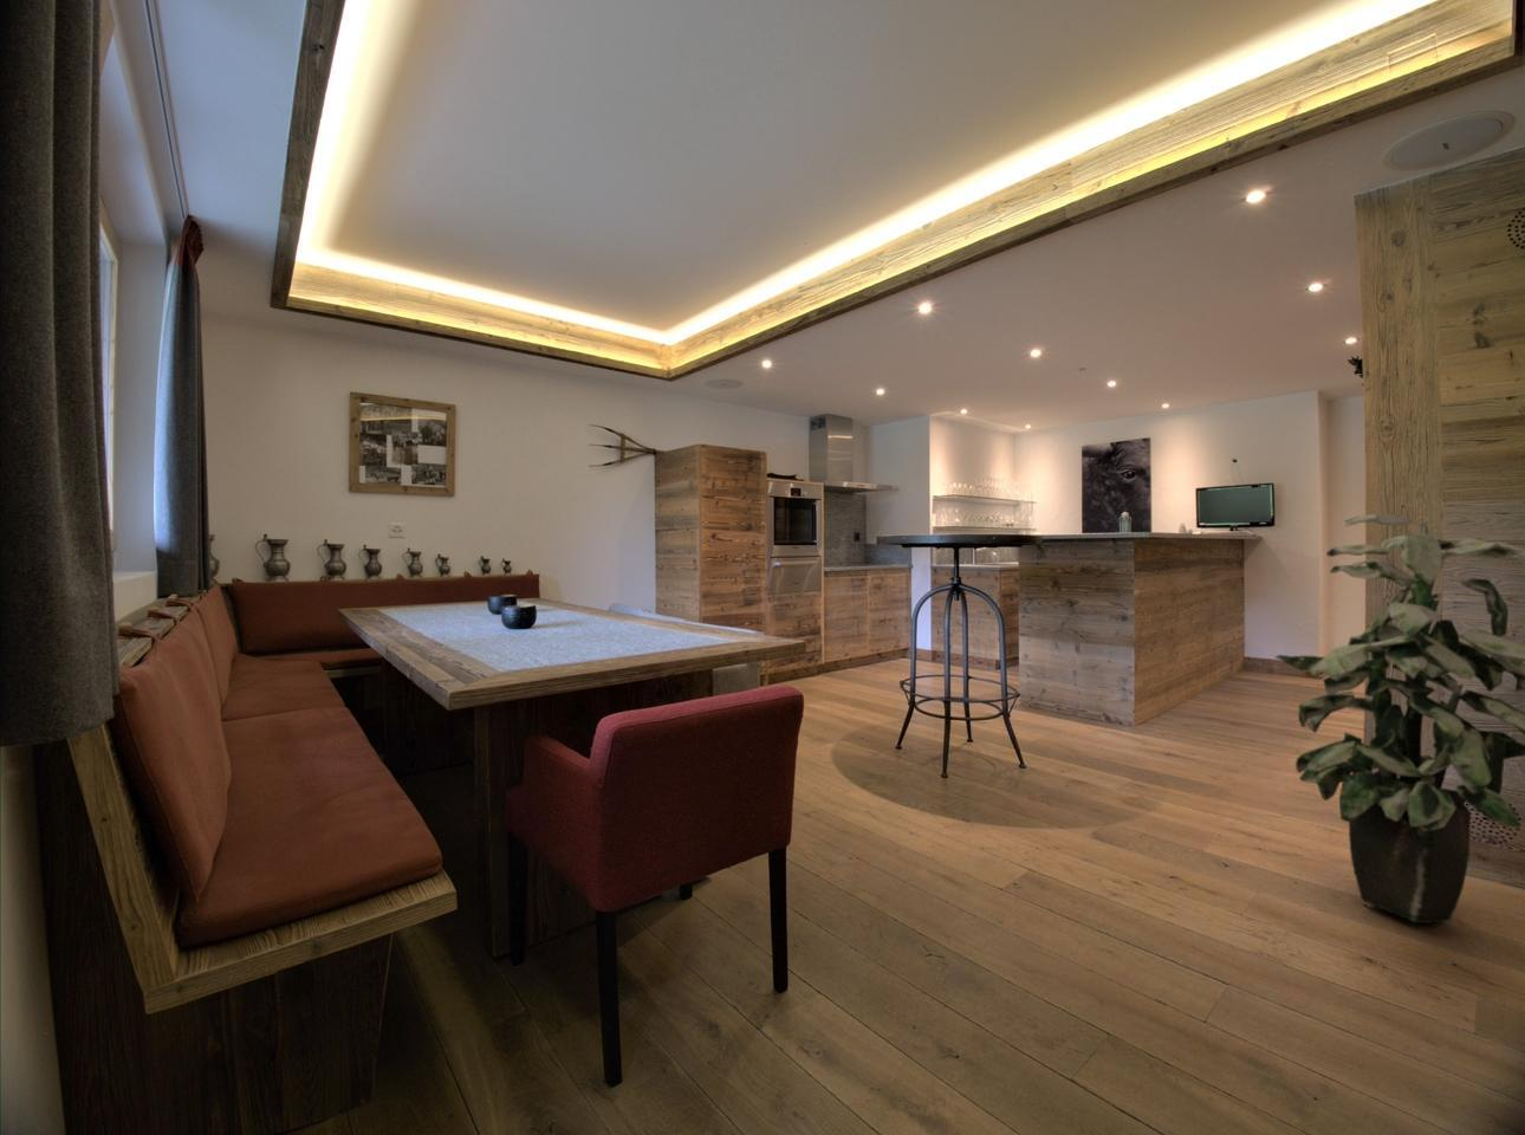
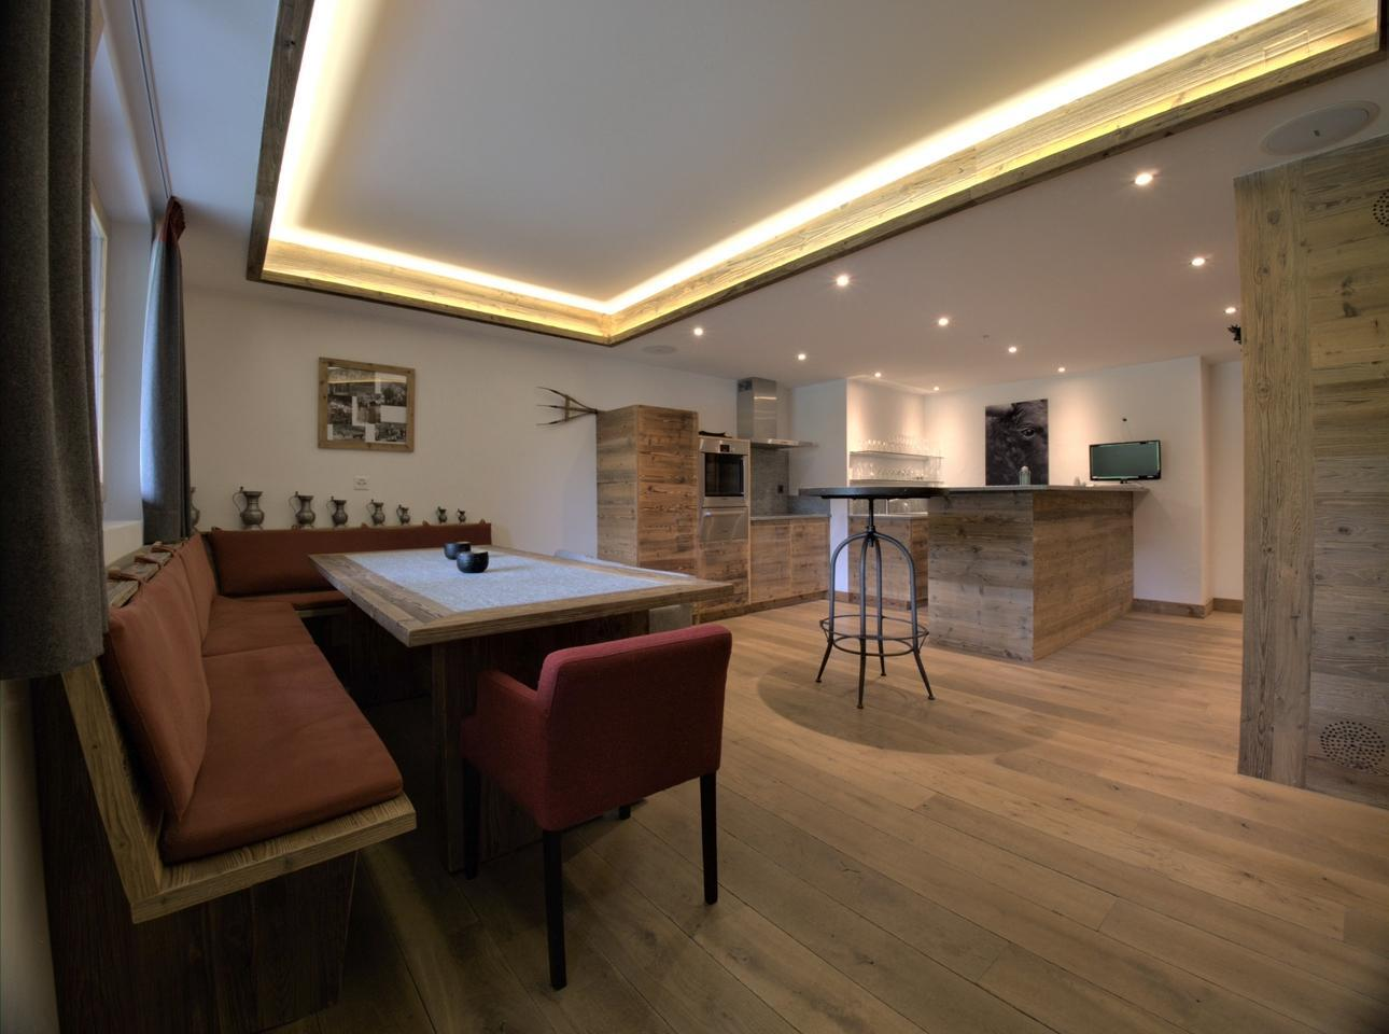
- indoor plant [1275,511,1525,924]
